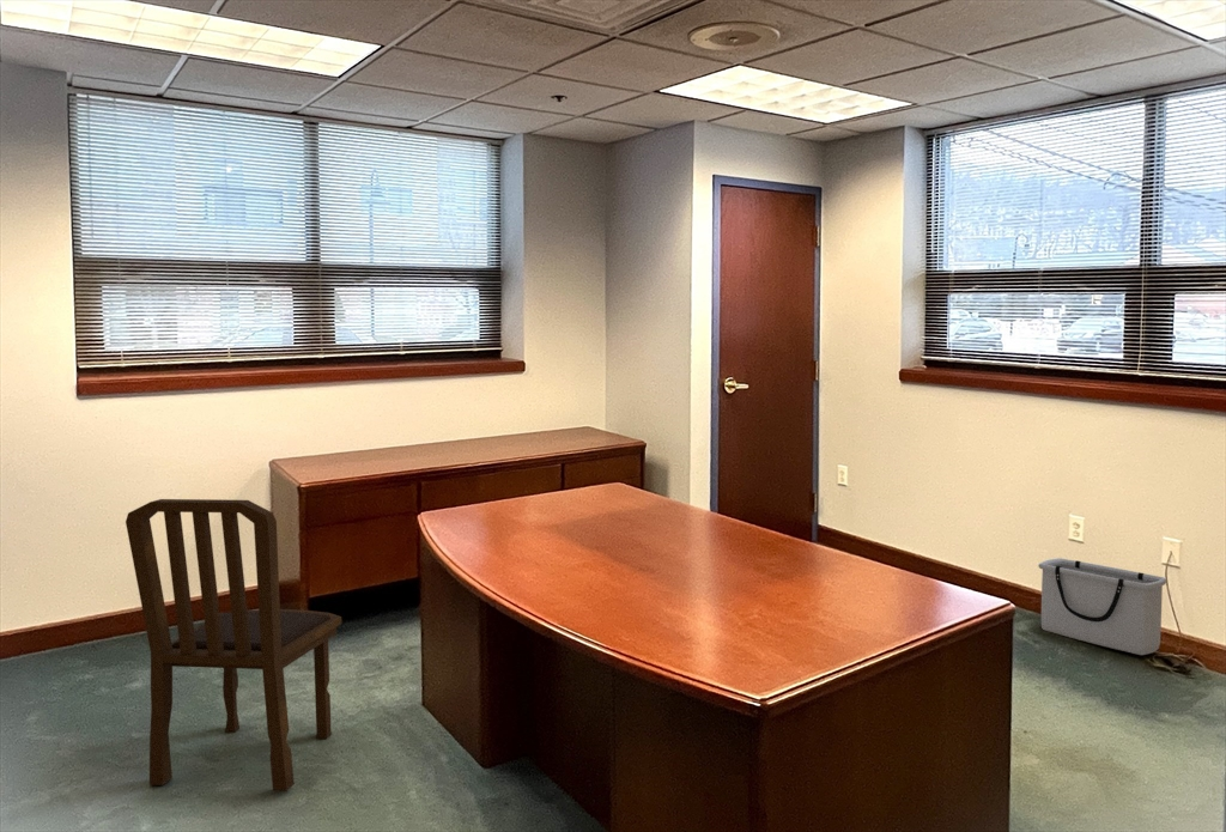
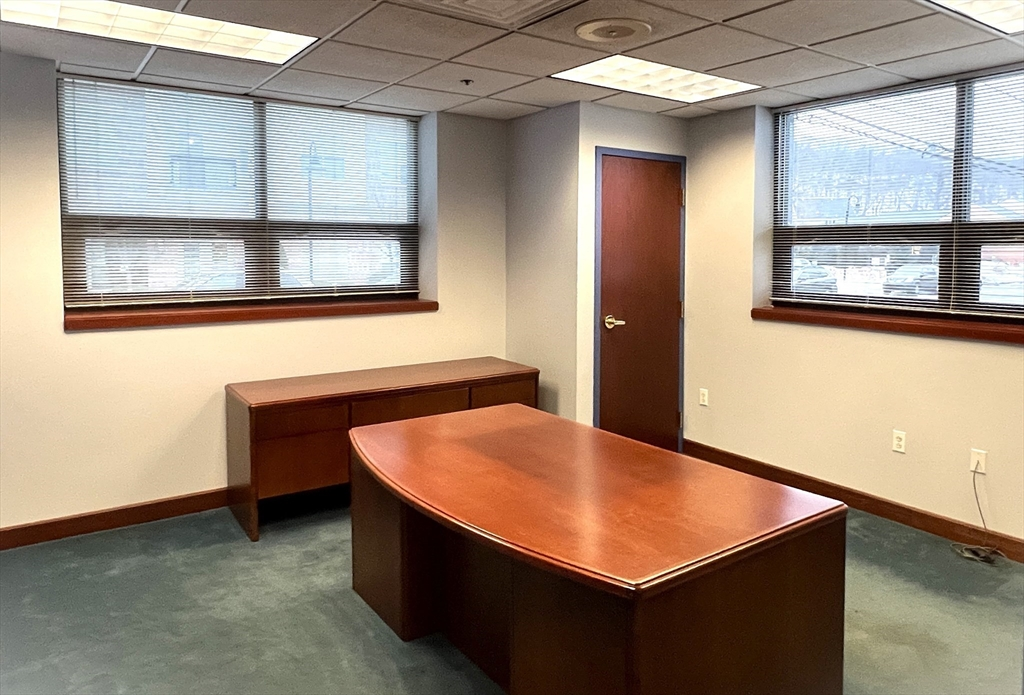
- chair [125,498,342,792]
- storage bin [1037,557,1167,656]
